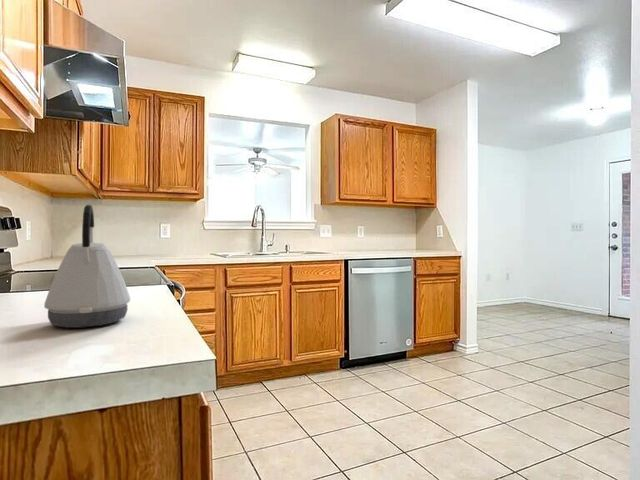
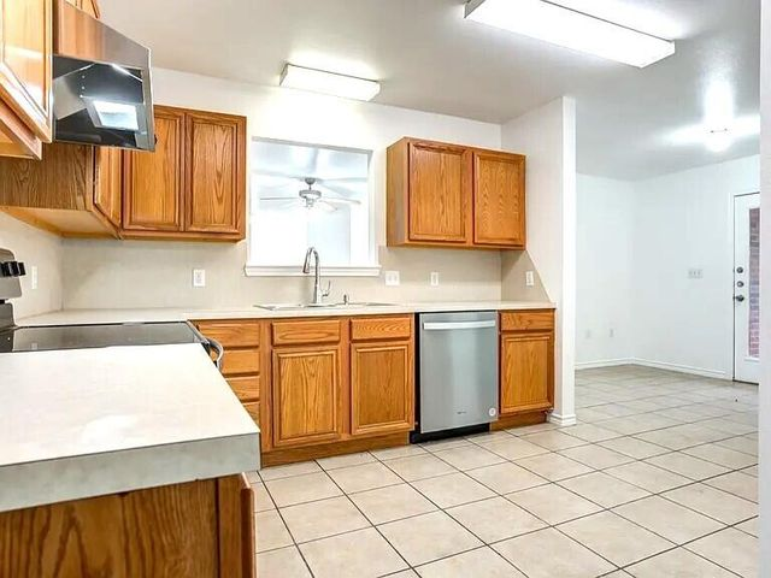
- kettle [43,204,131,329]
